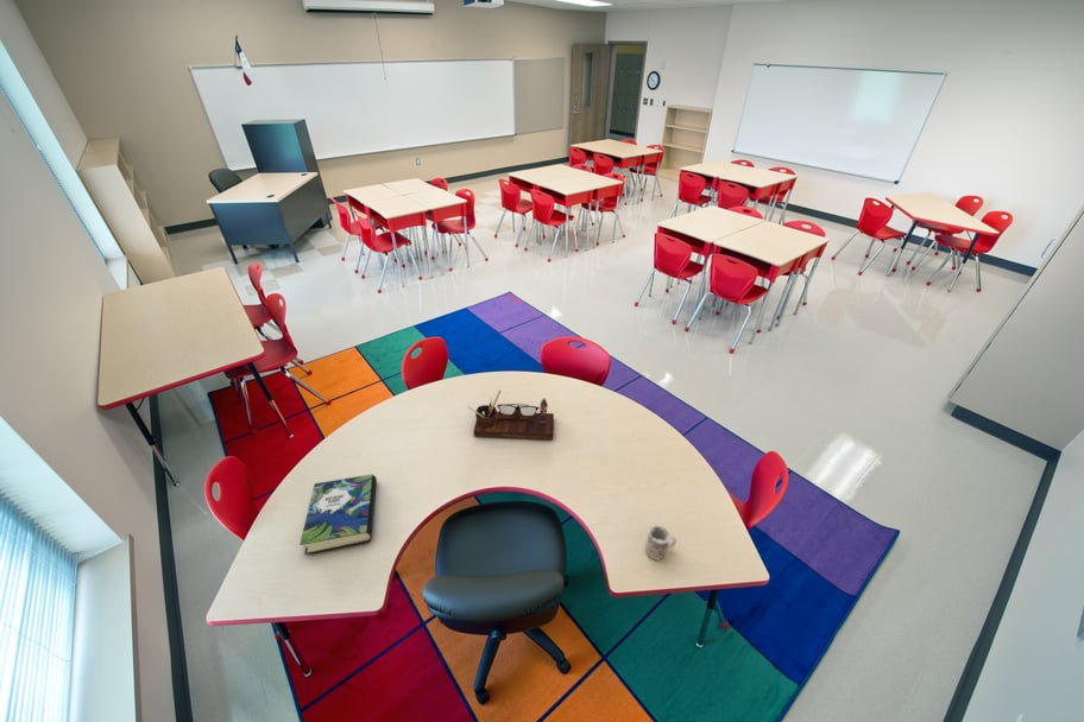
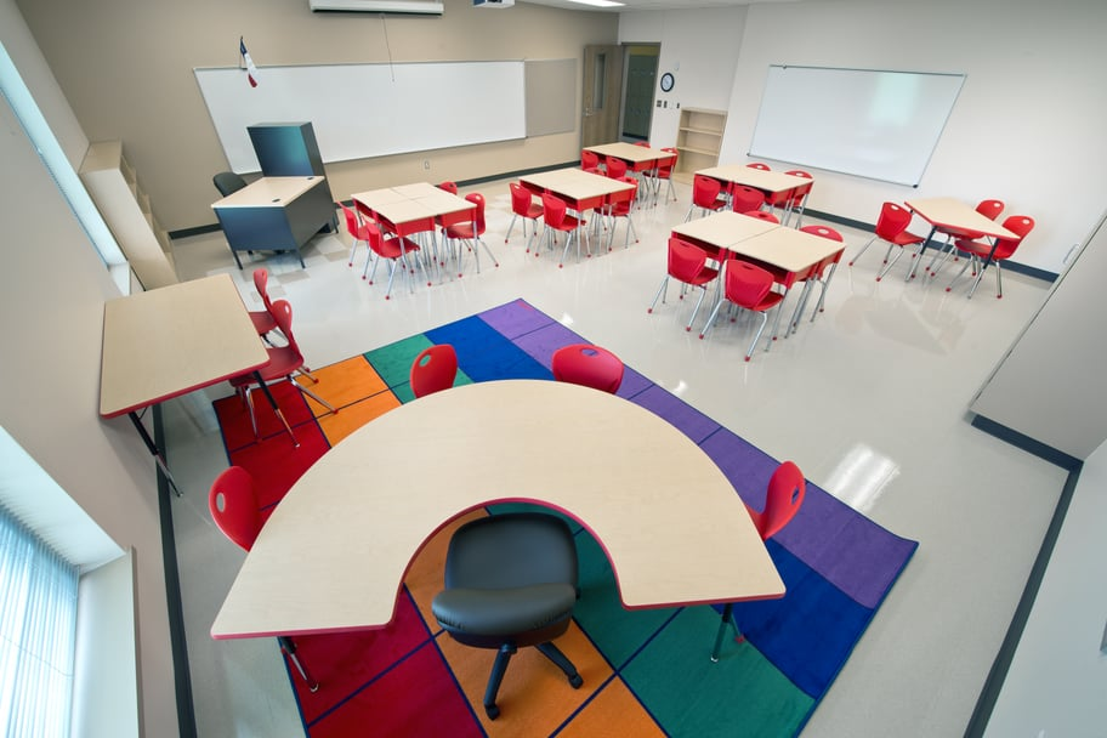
- mug [644,525,678,562]
- book [298,473,378,556]
- desk organizer [466,390,555,441]
